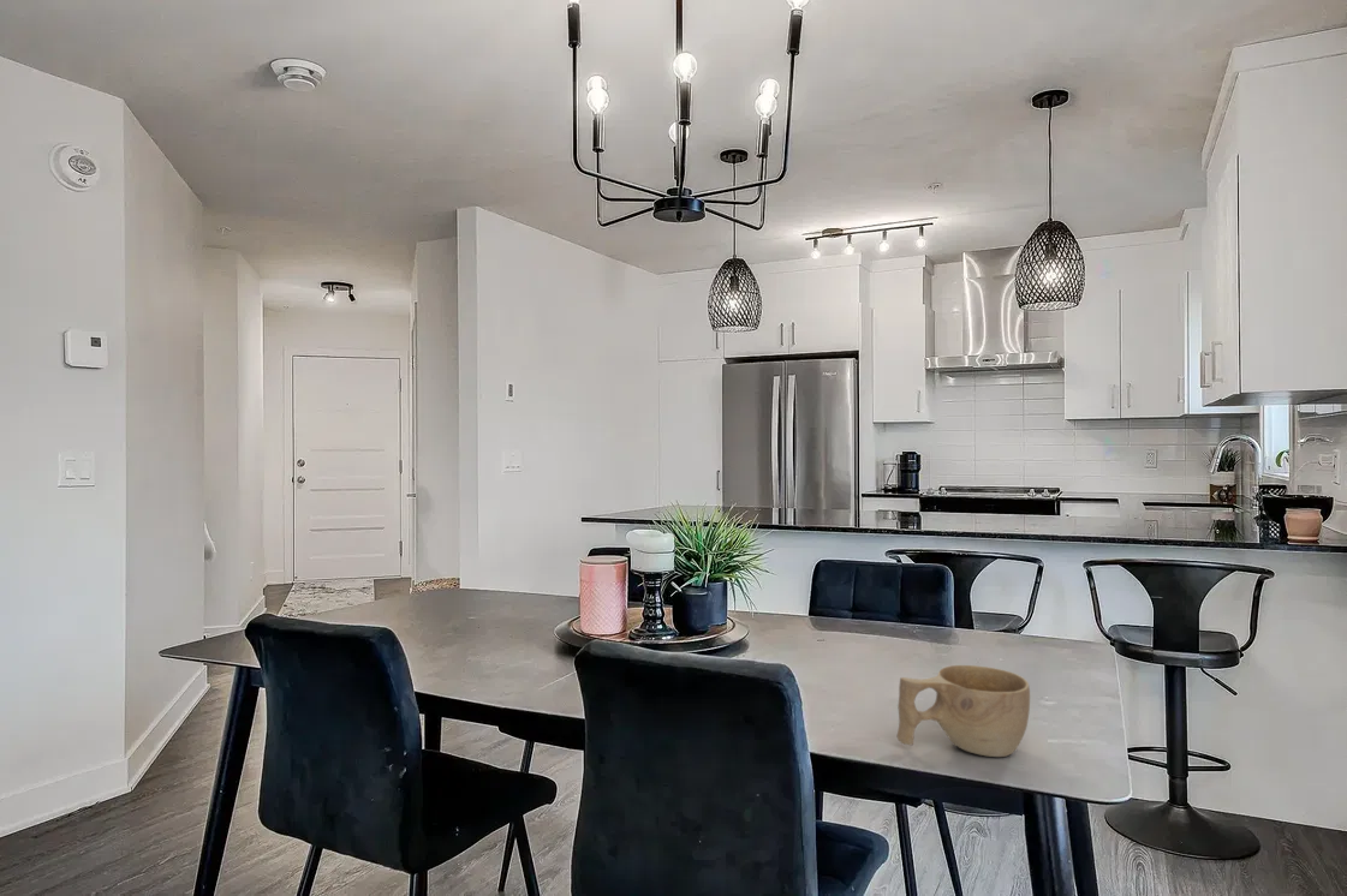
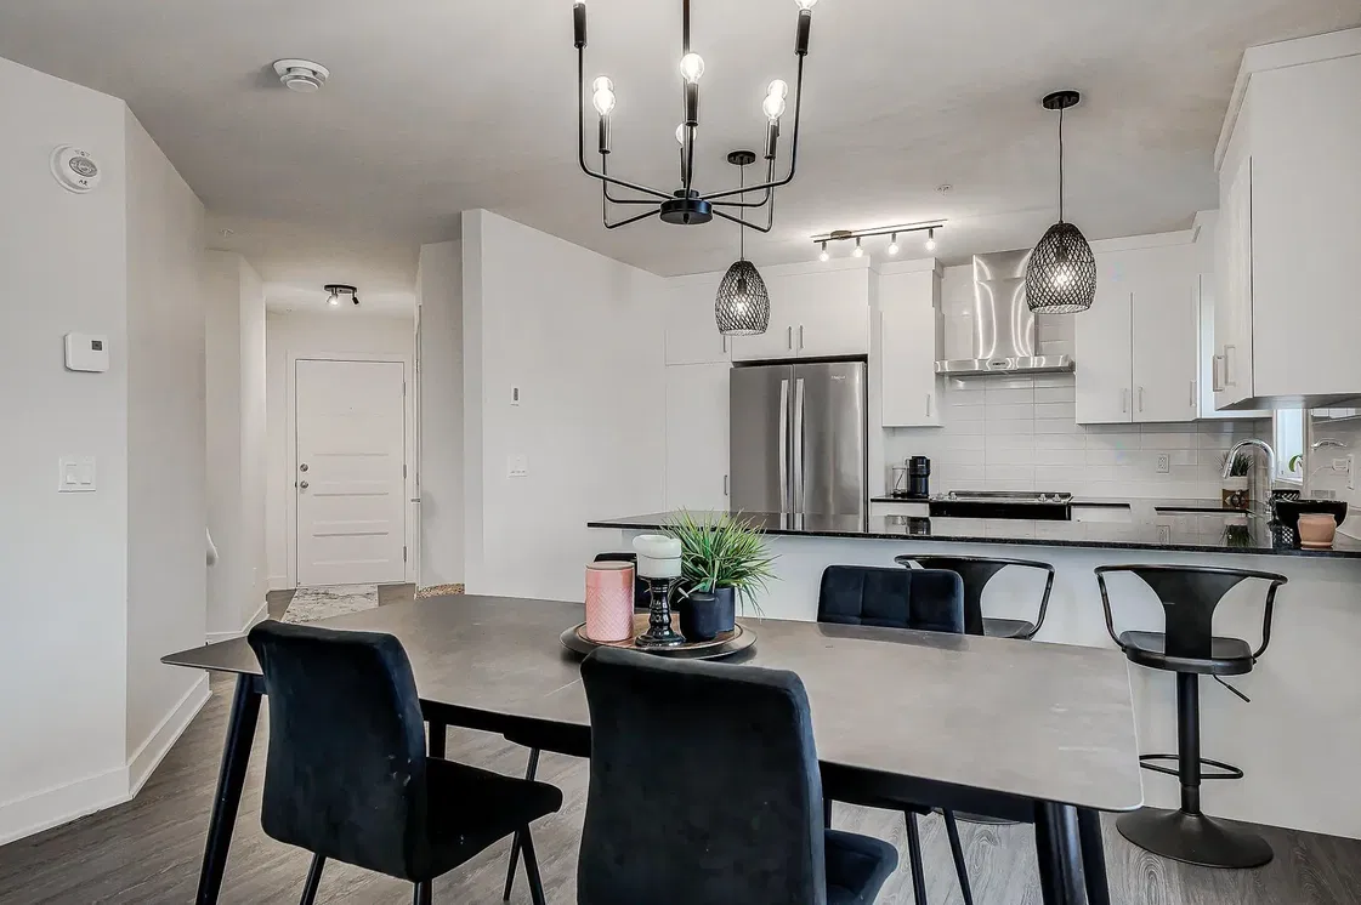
- cup [896,664,1031,758]
